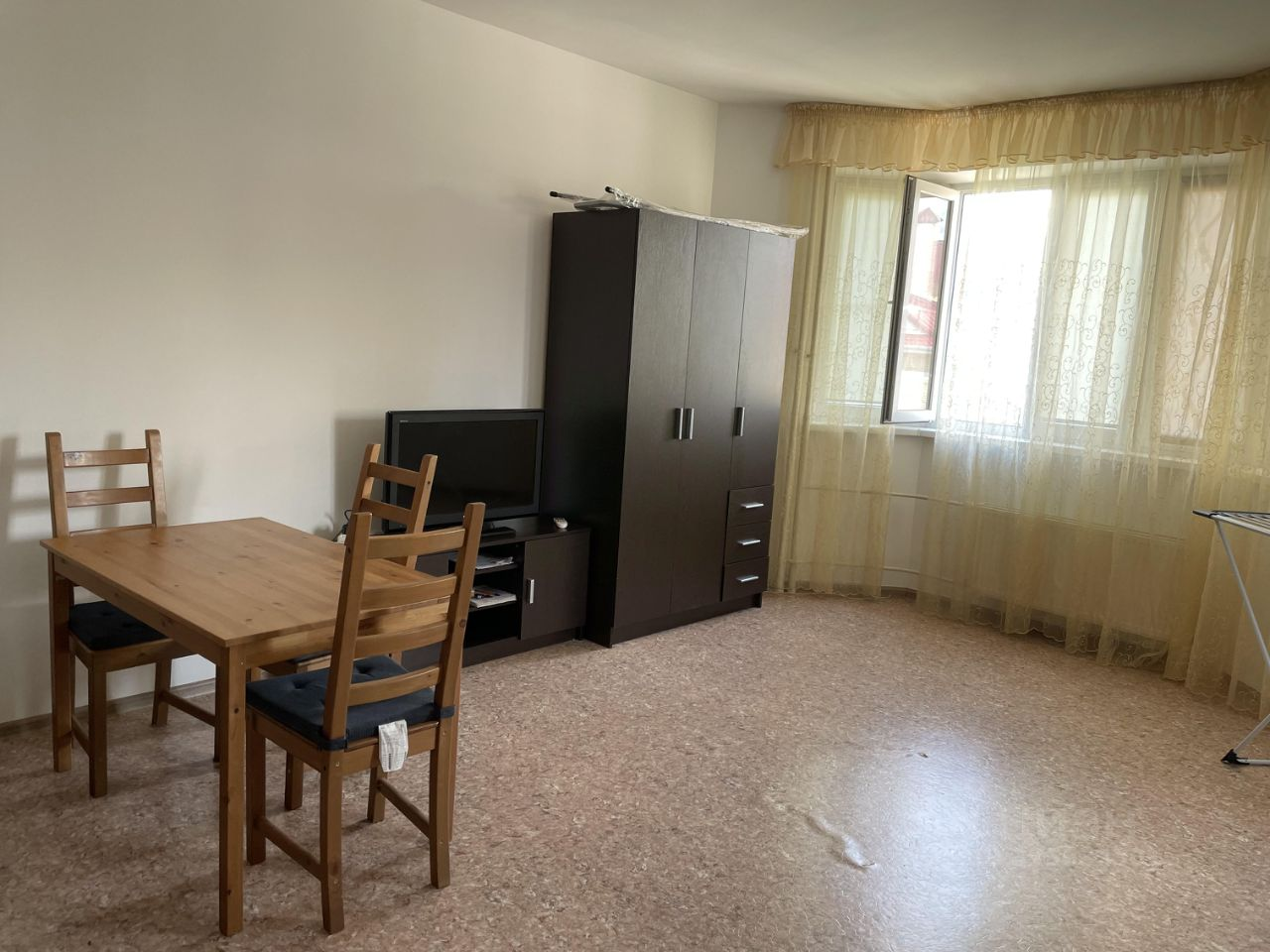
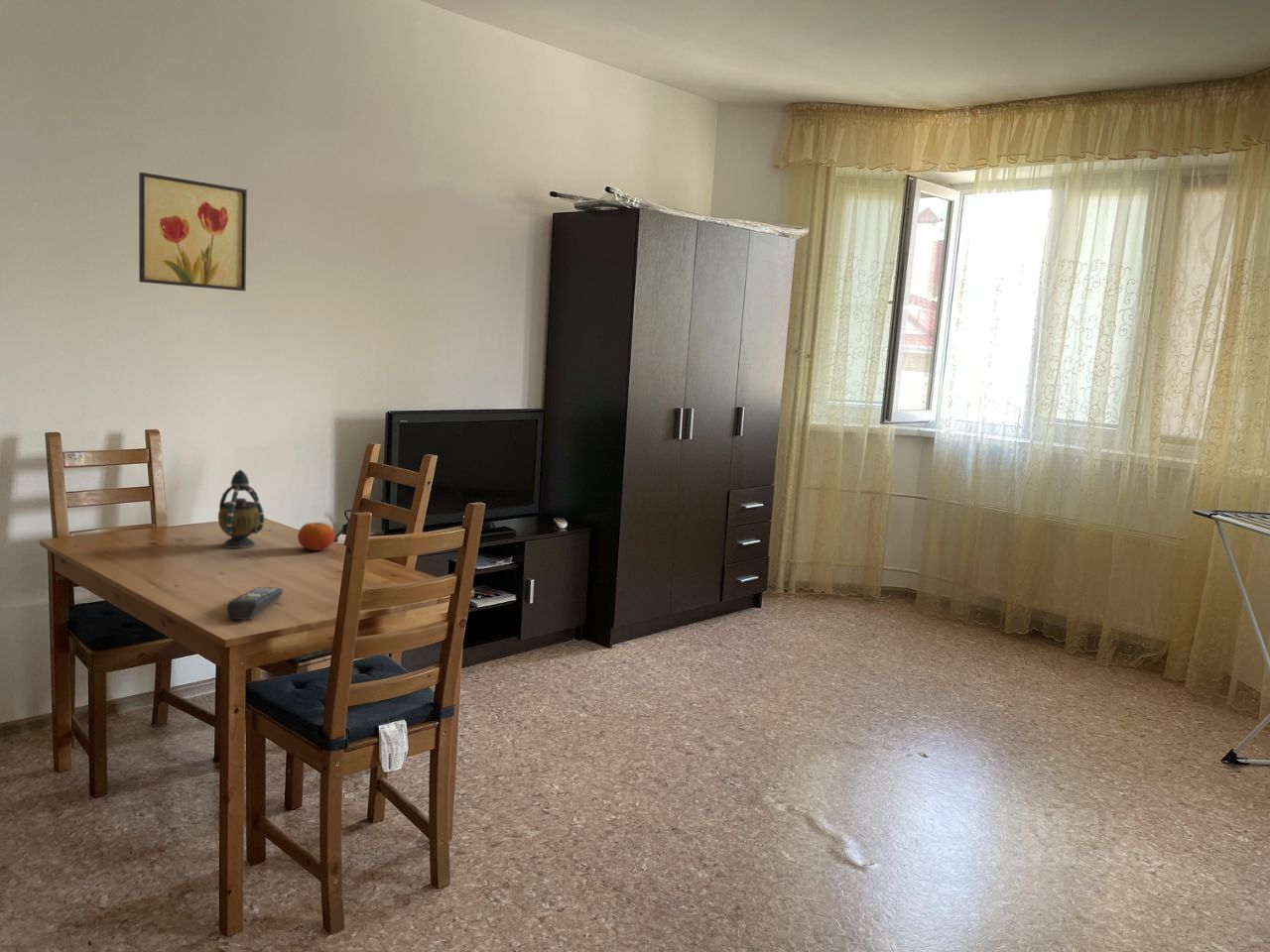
+ fruit [297,522,335,551]
+ wall art [138,172,248,293]
+ remote control [226,586,284,621]
+ teapot [217,468,265,549]
